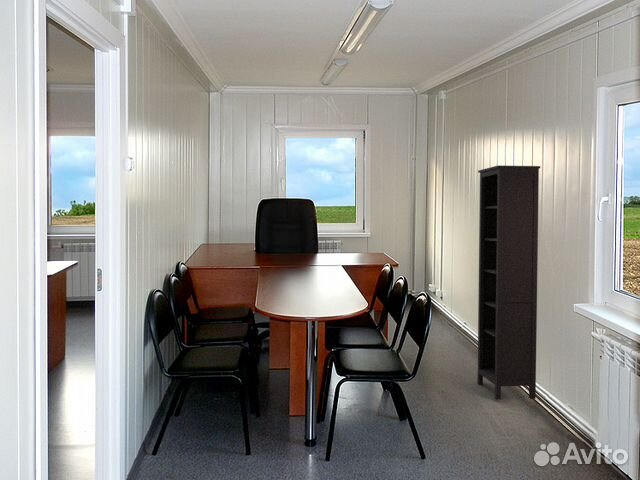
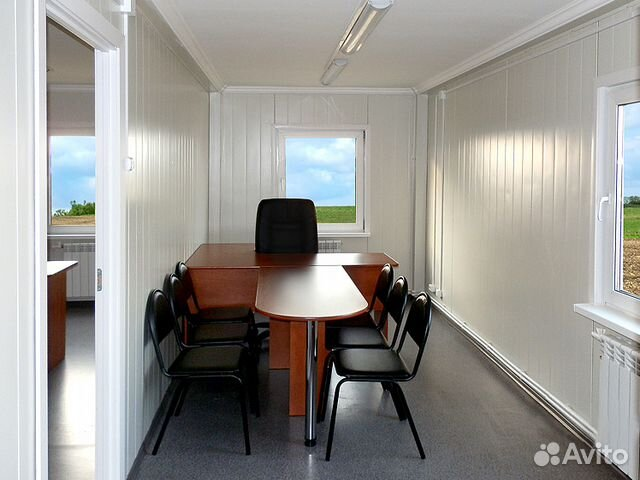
- bookcase [476,165,541,401]
